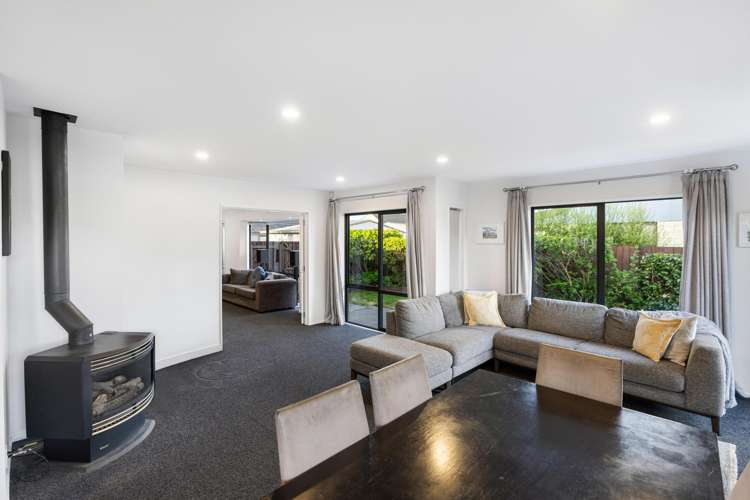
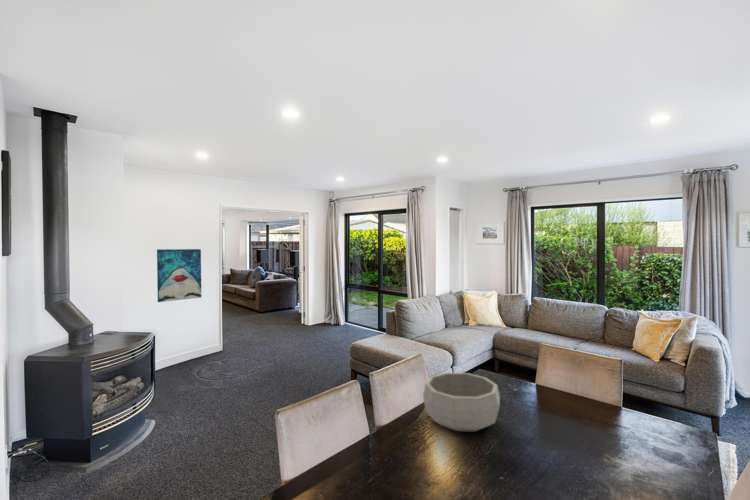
+ decorative bowl [422,372,501,433]
+ wall art [156,248,202,303]
